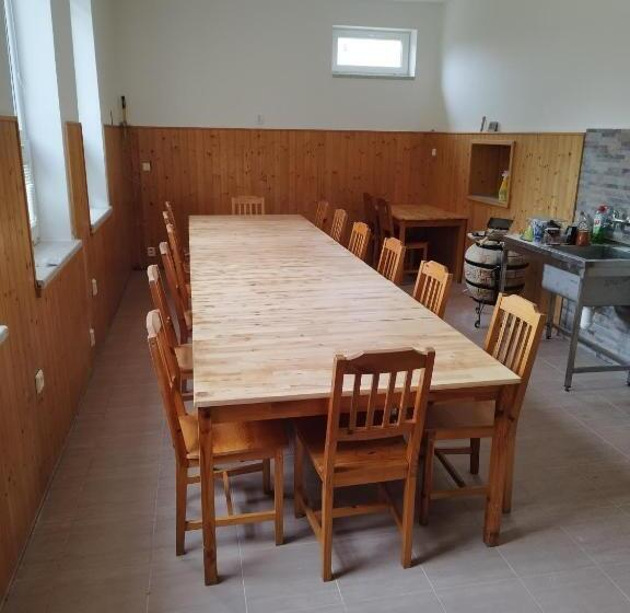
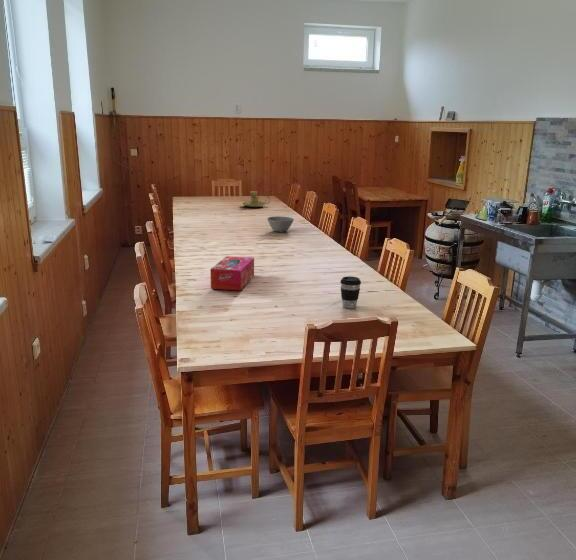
+ coffee cup [339,275,362,309]
+ candle holder [241,190,271,208]
+ bowl [266,215,295,233]
+ tissue box [209,255,255,291]
